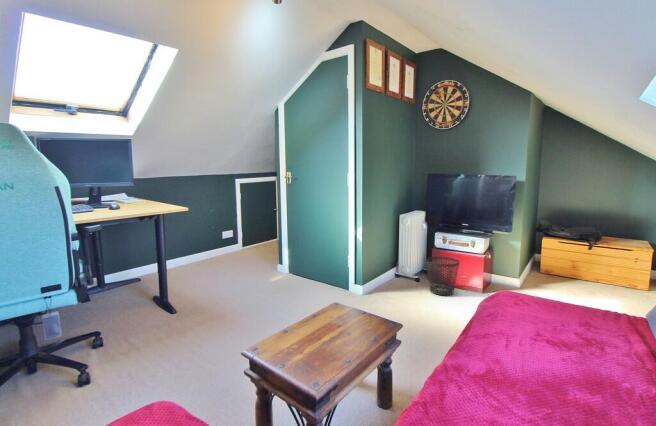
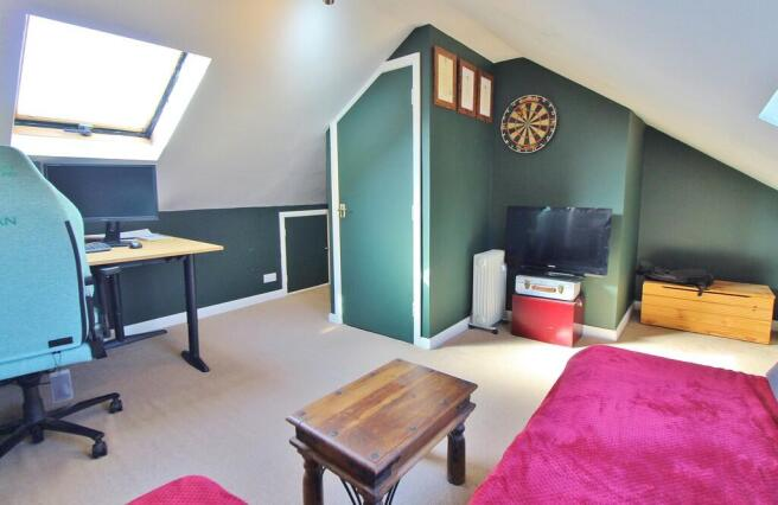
- wastebasket [425,256,461,296]
